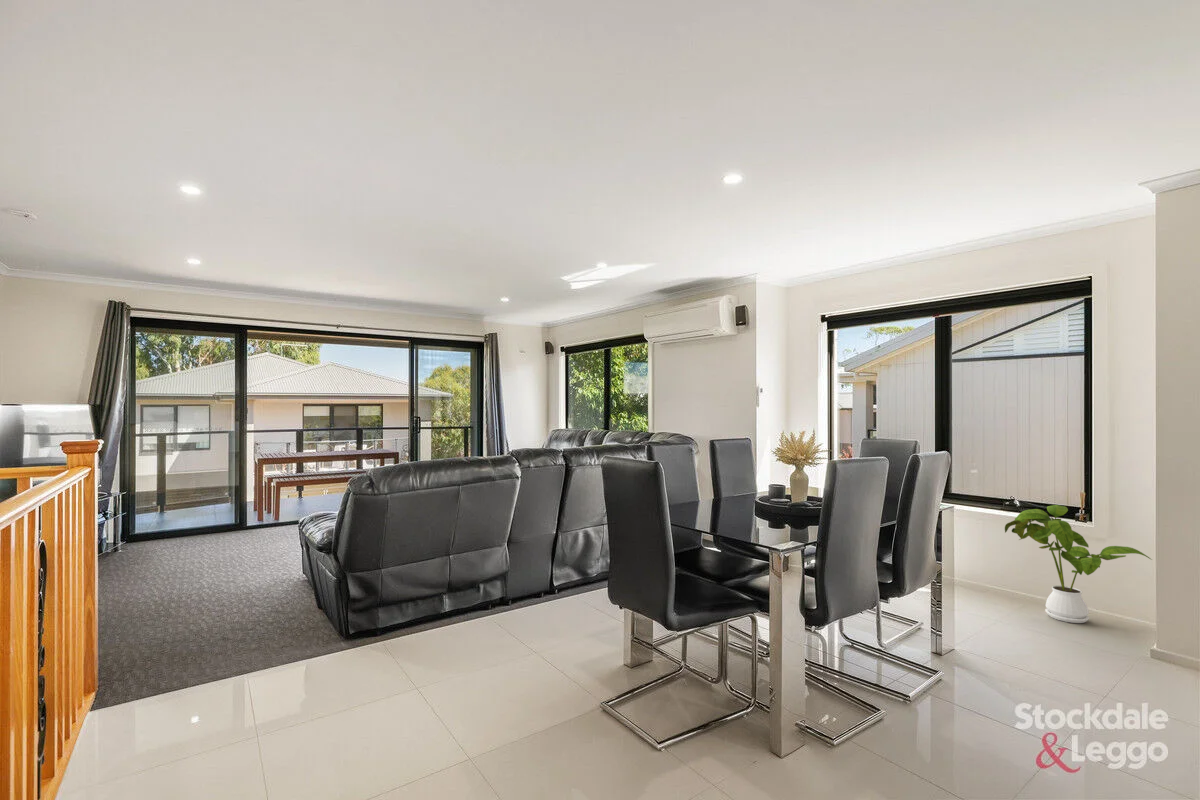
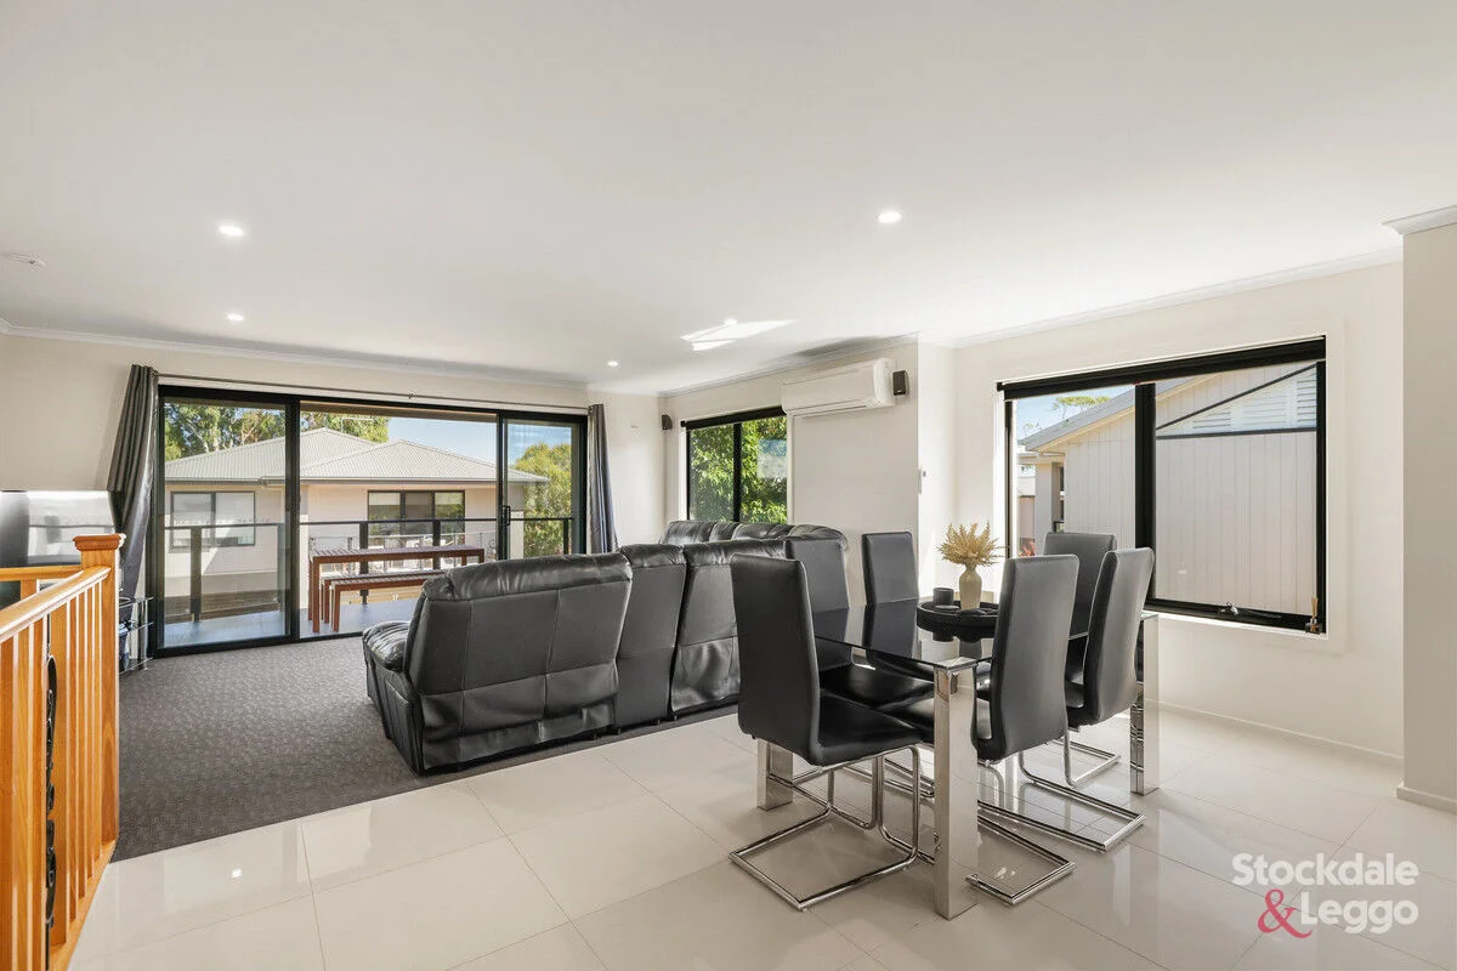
- house plant [1004,504,1153,624]
